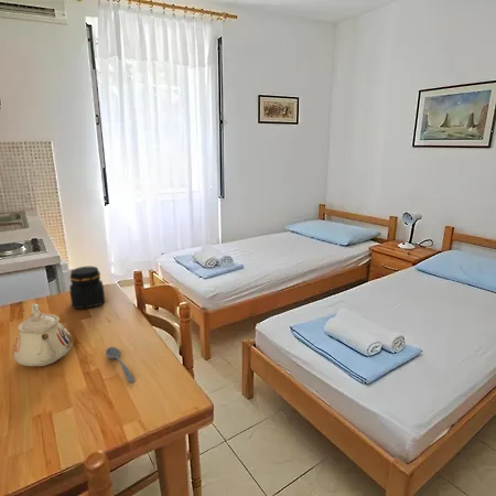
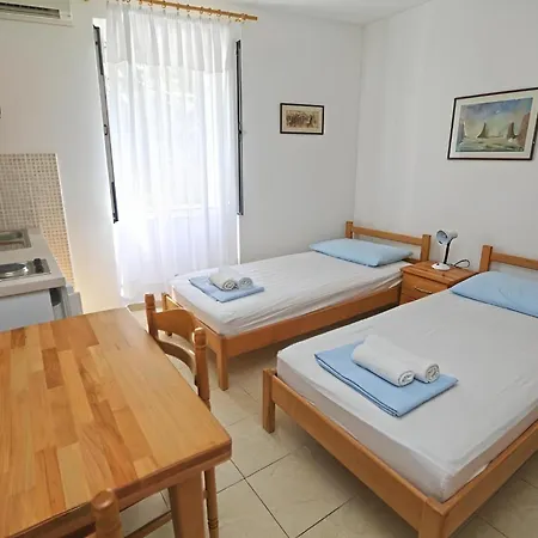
- teapot [12,303,74,367]
- jar [68,266,106,310]
- soupspoon [105,346,136,384]
